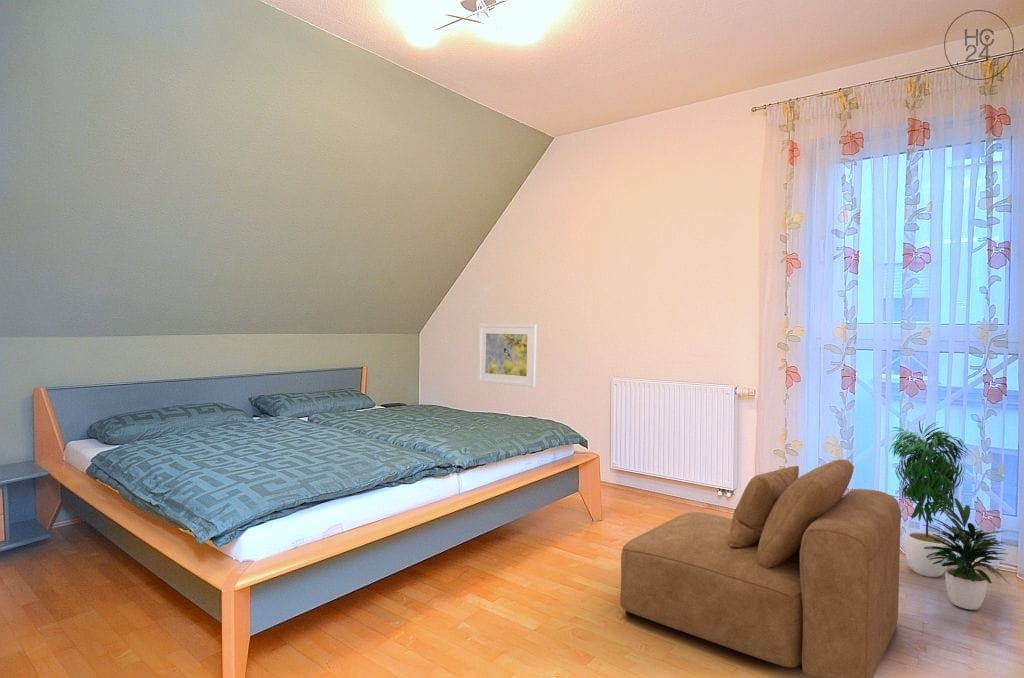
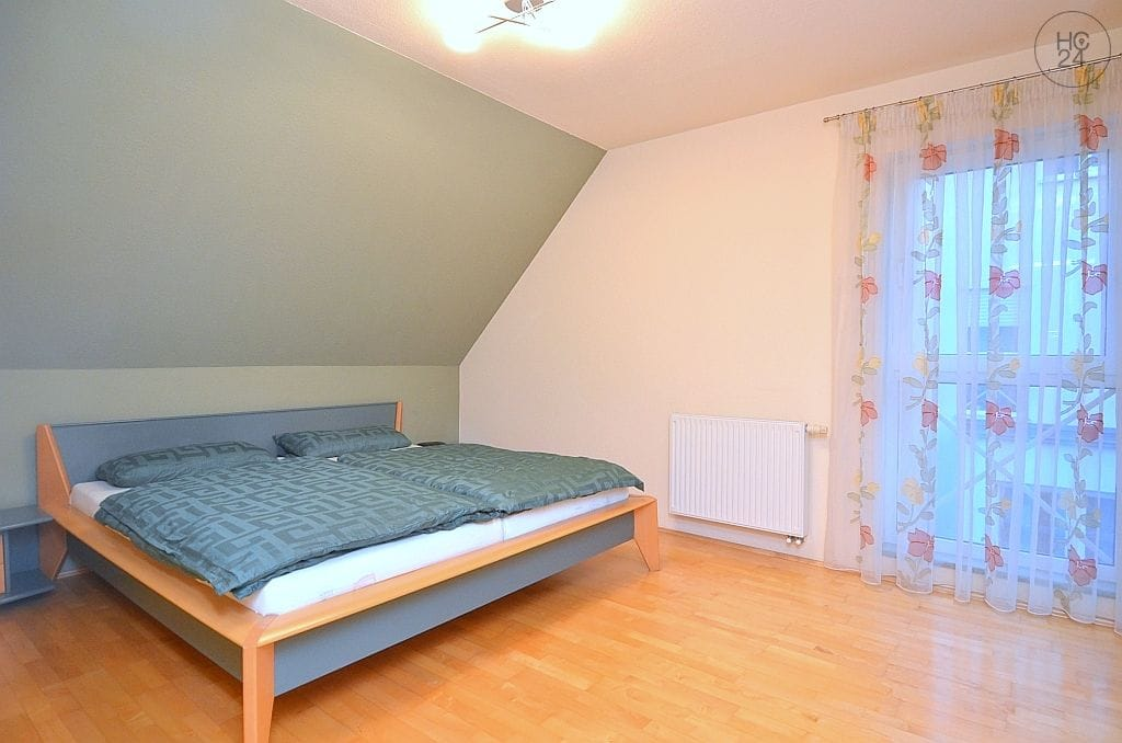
- potted plant [888,420,1010,611]
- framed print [477,323,538,388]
- armchair [619,458,903,678]
